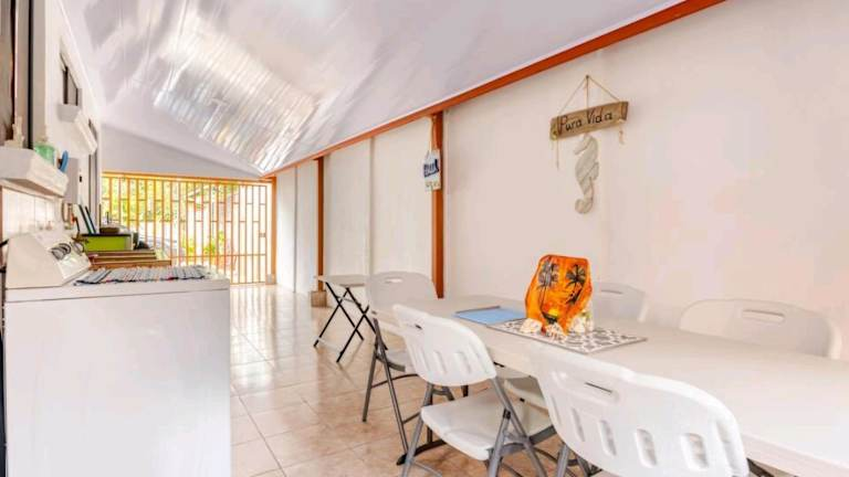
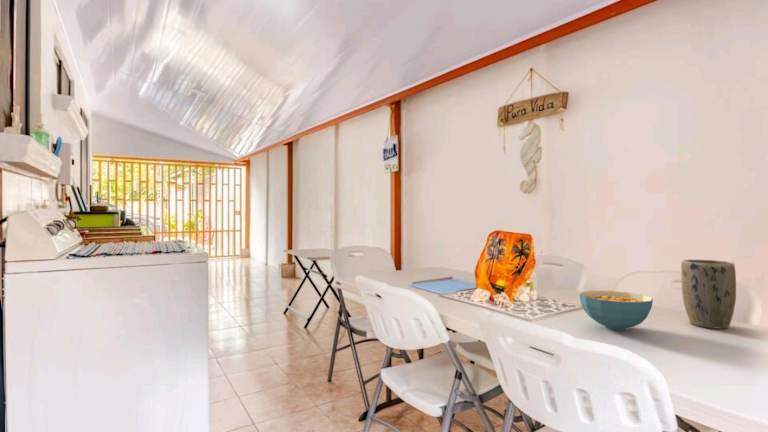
+ cereal bowl [578,290,654,331]
+ plant pot [680,259,737,330]
